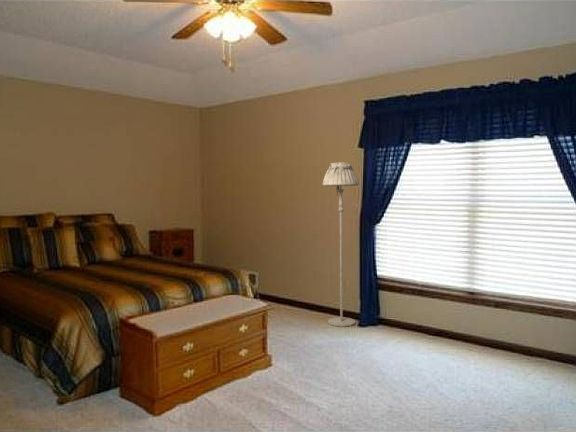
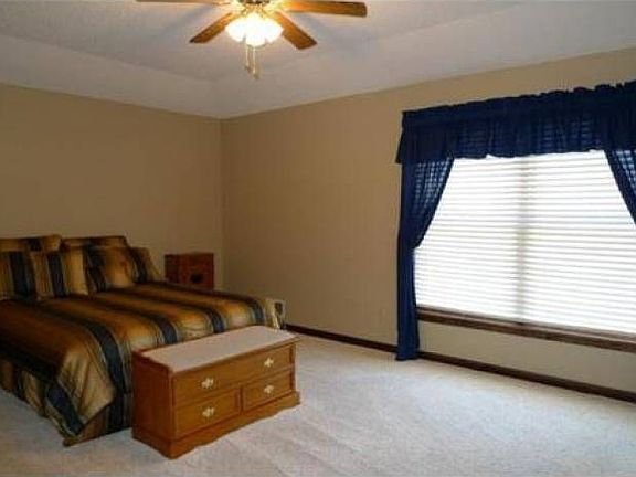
- floor lamp [322,161,360,328]
